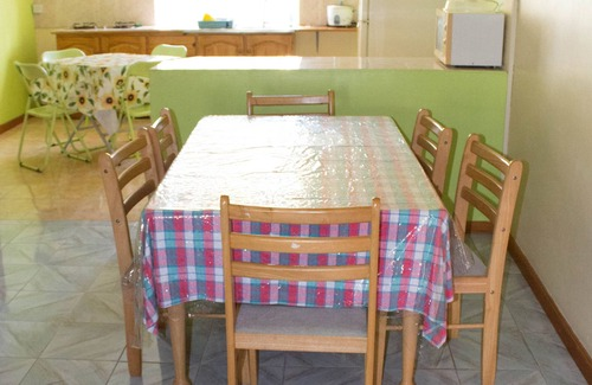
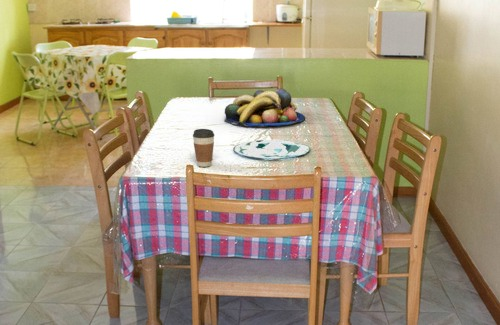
+ plate [232,138,311,159]
+ fruit bowl [223,87,306,127]
+ coffee cup [192,128,215,168]
